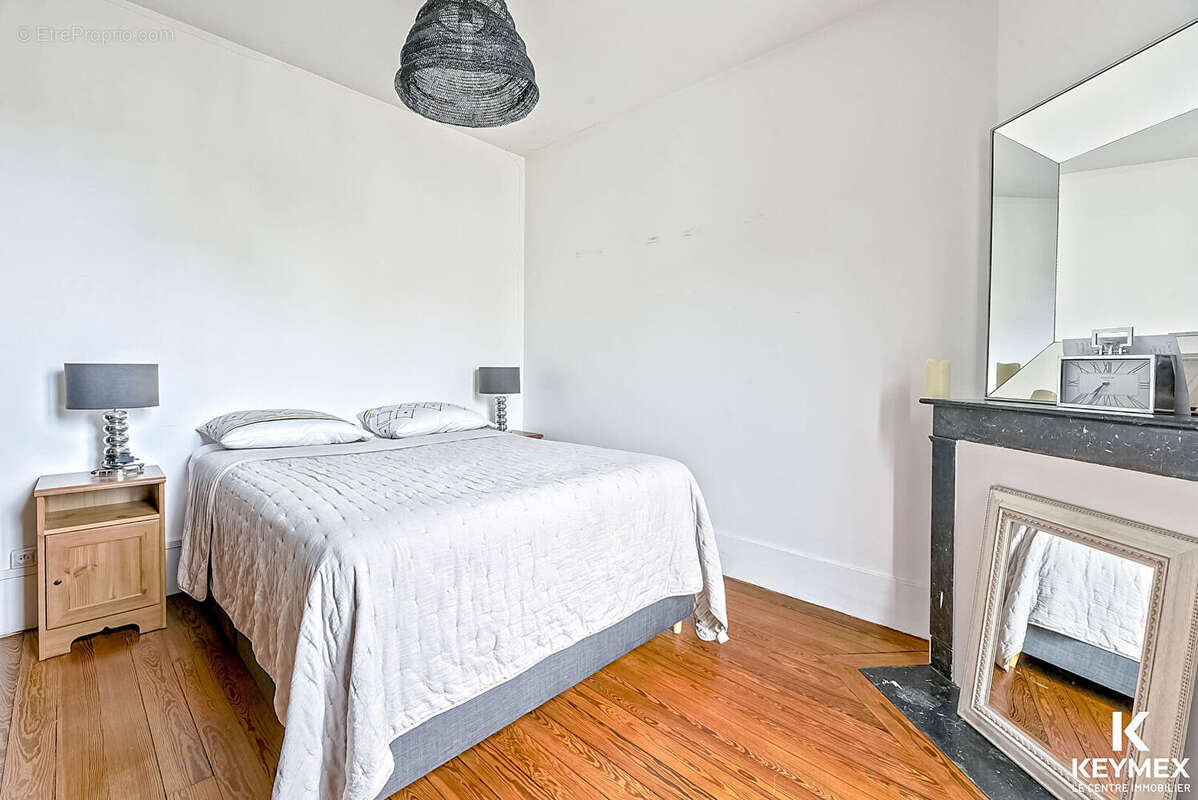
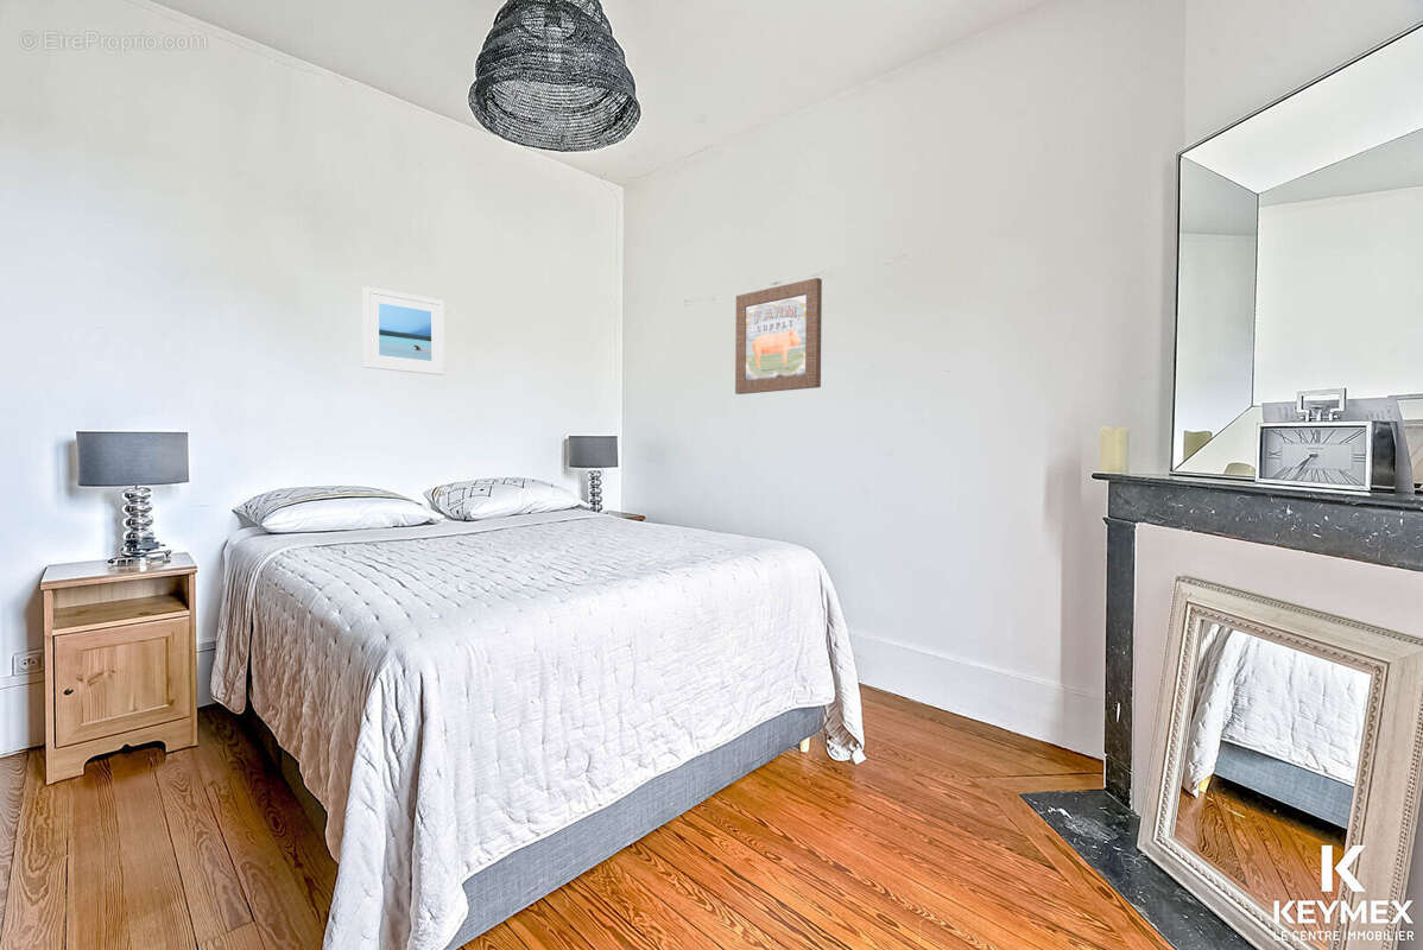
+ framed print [362,285,445,376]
+ wall art [734,277,823,395]
